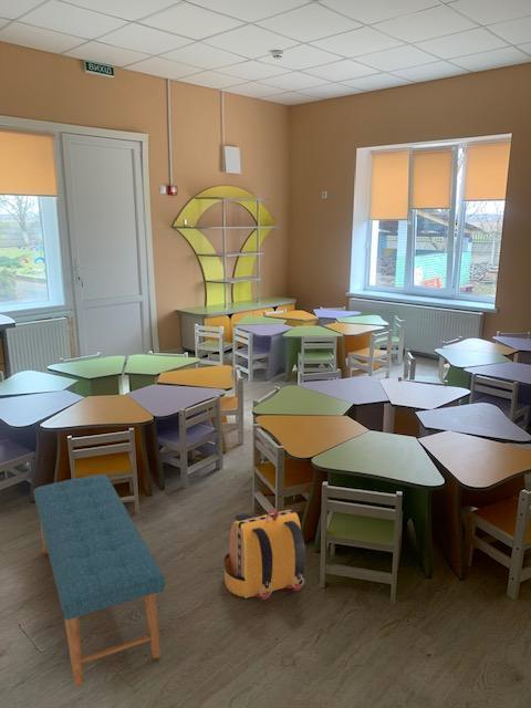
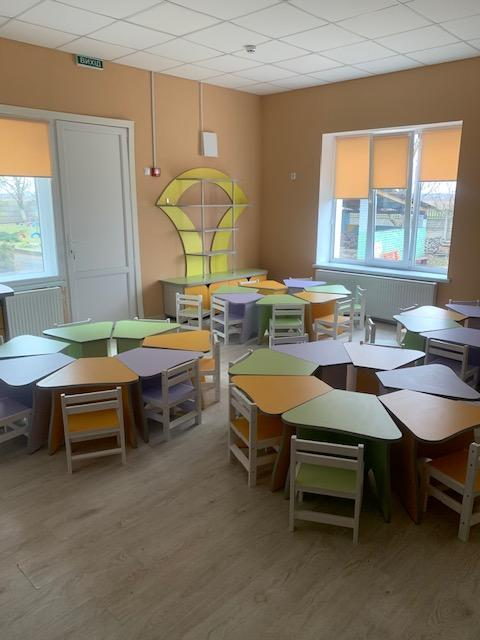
- bench [32,473,166,687]
- backpack [222,509,306,601]
